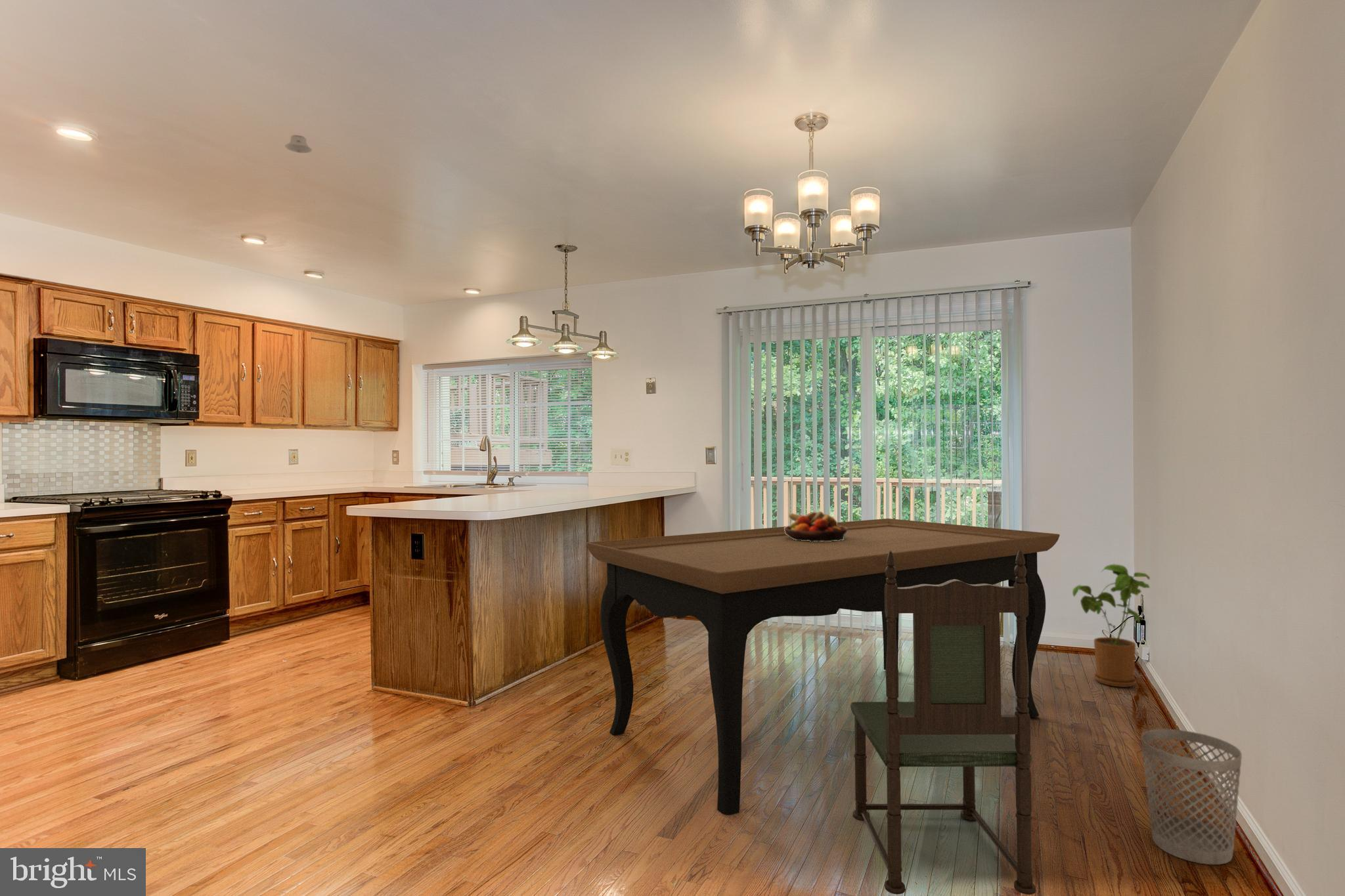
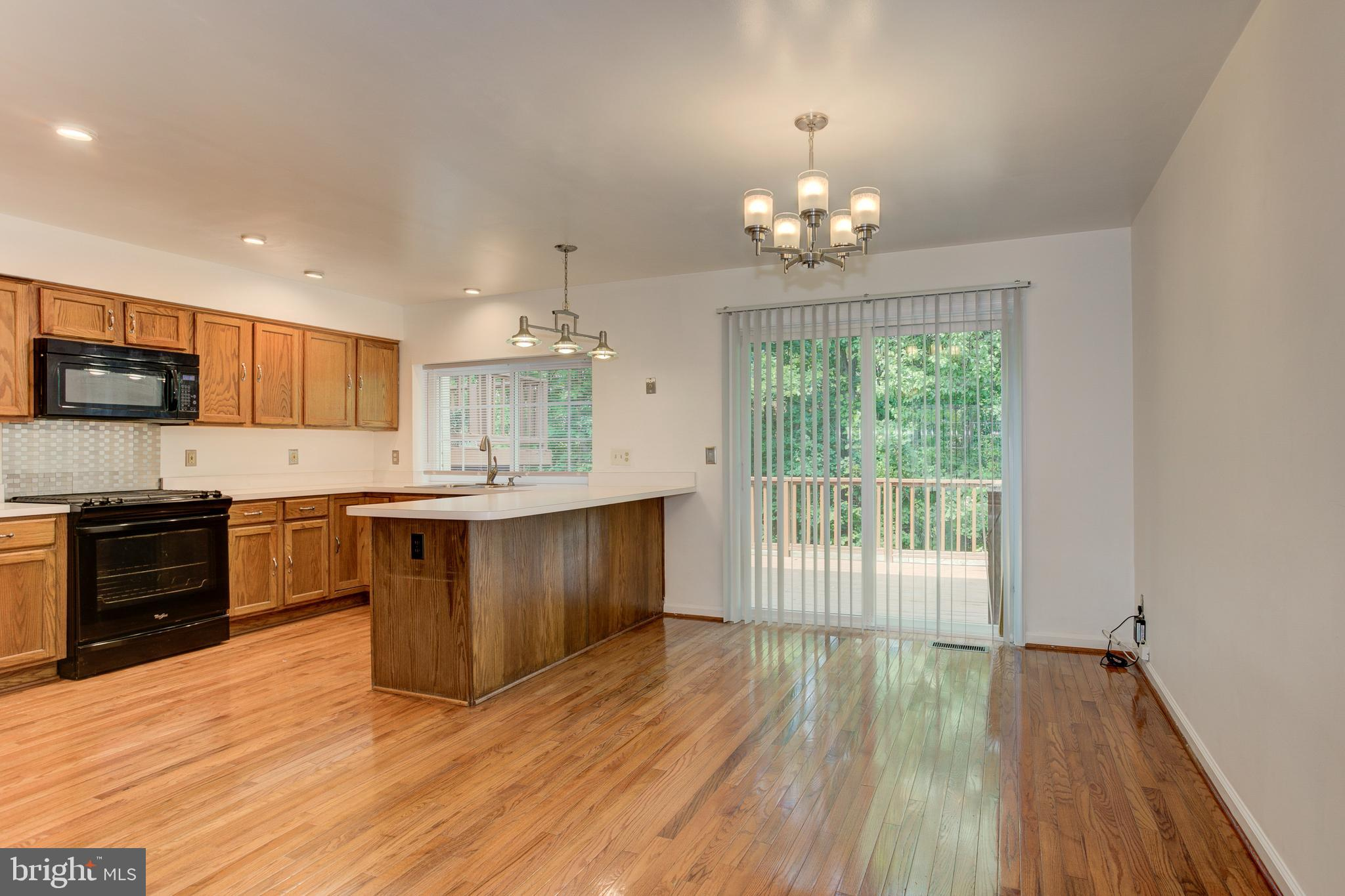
- dining table [586,518,1061,816]
- house plant [1072,564,1151,688]
- recessed light [284,134,313,154]
- wastebasket [1141,729,1243,865]
- dining chair [850,549,1036,895]
- fruit bowl [784,511,847,542]
